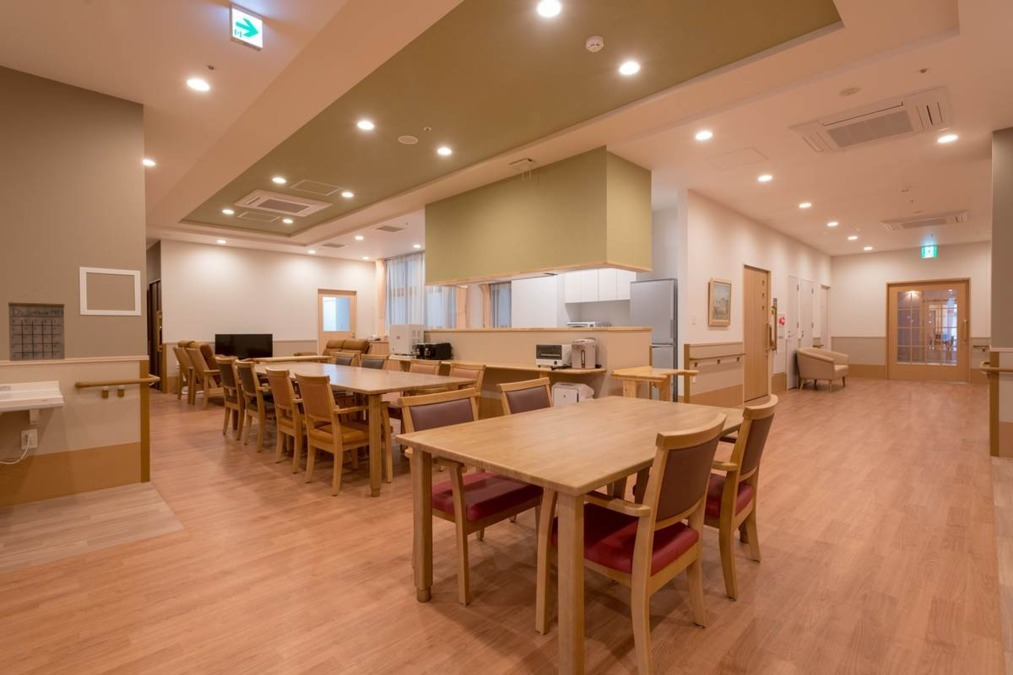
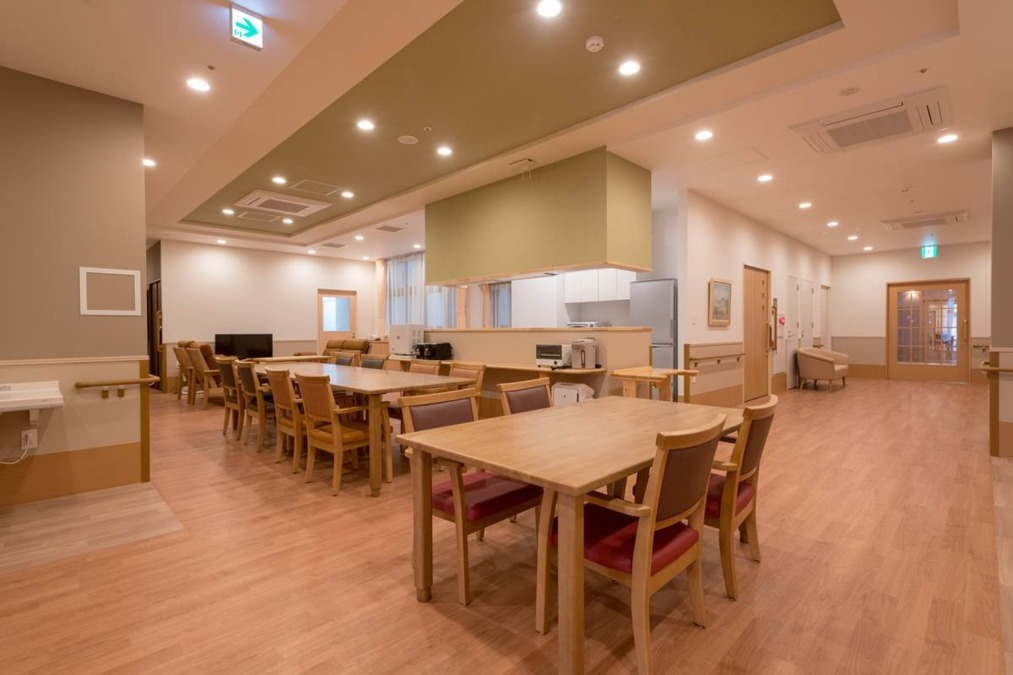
- calendar [7,289,66,362]
